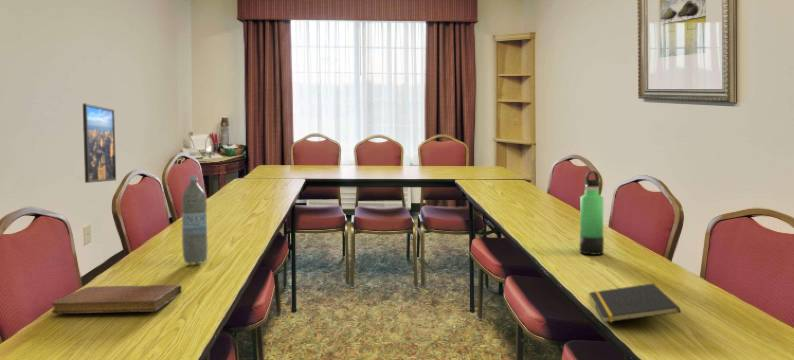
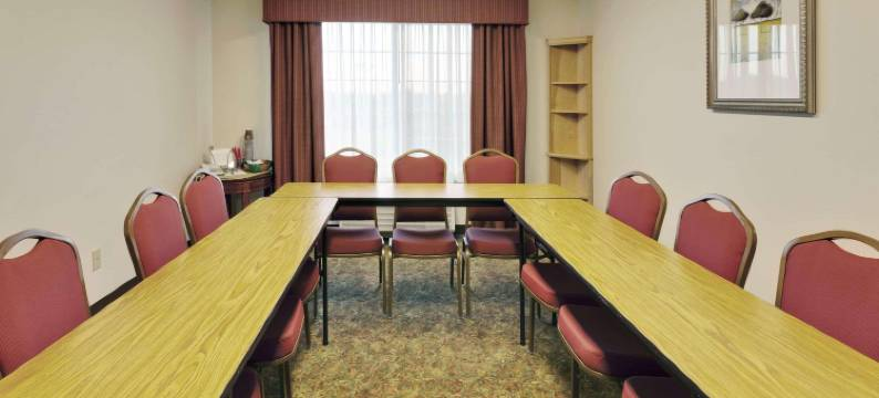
- notepad [589,282,681,324]
- thermos bottle [579,170,605,256]
- water bottle [180,175,209,265]
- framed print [82,103,117,184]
- notebook [51,284,182,314]
